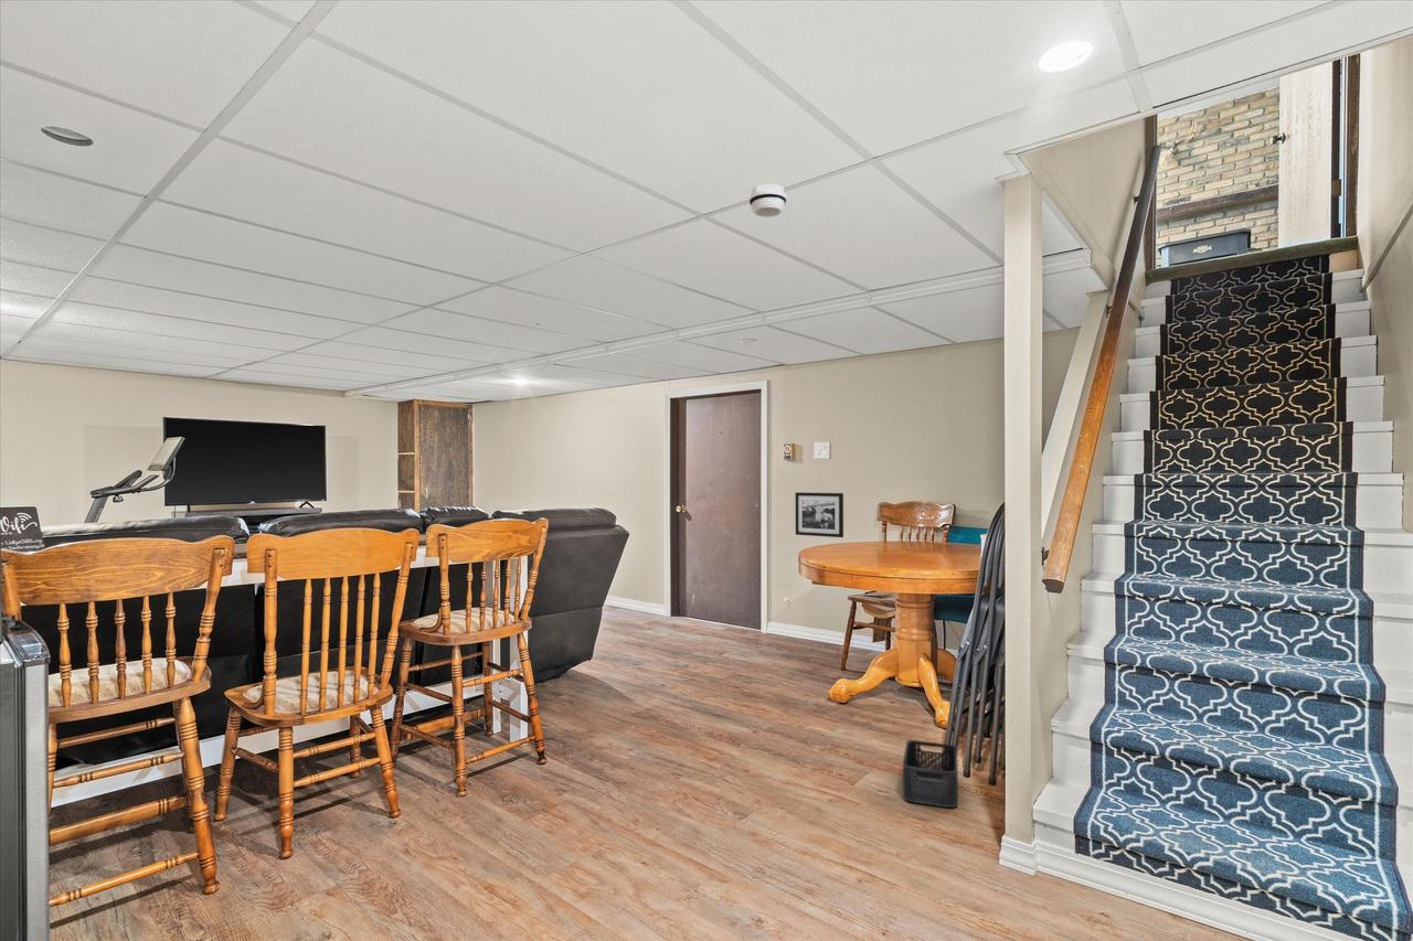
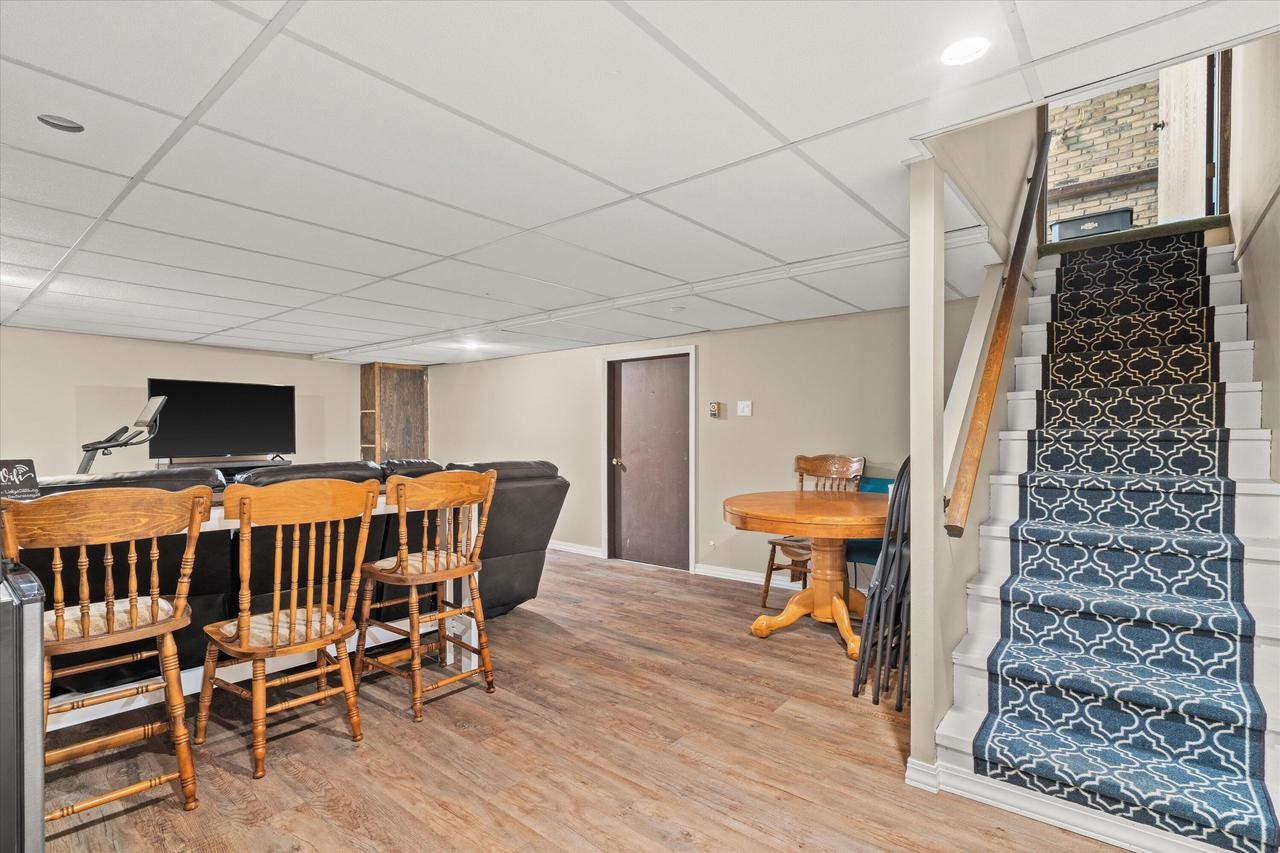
- smoke detector [748,183,788,218]
- storage bin [902,739,959,809]
- picture frame [795,491,844,538]
